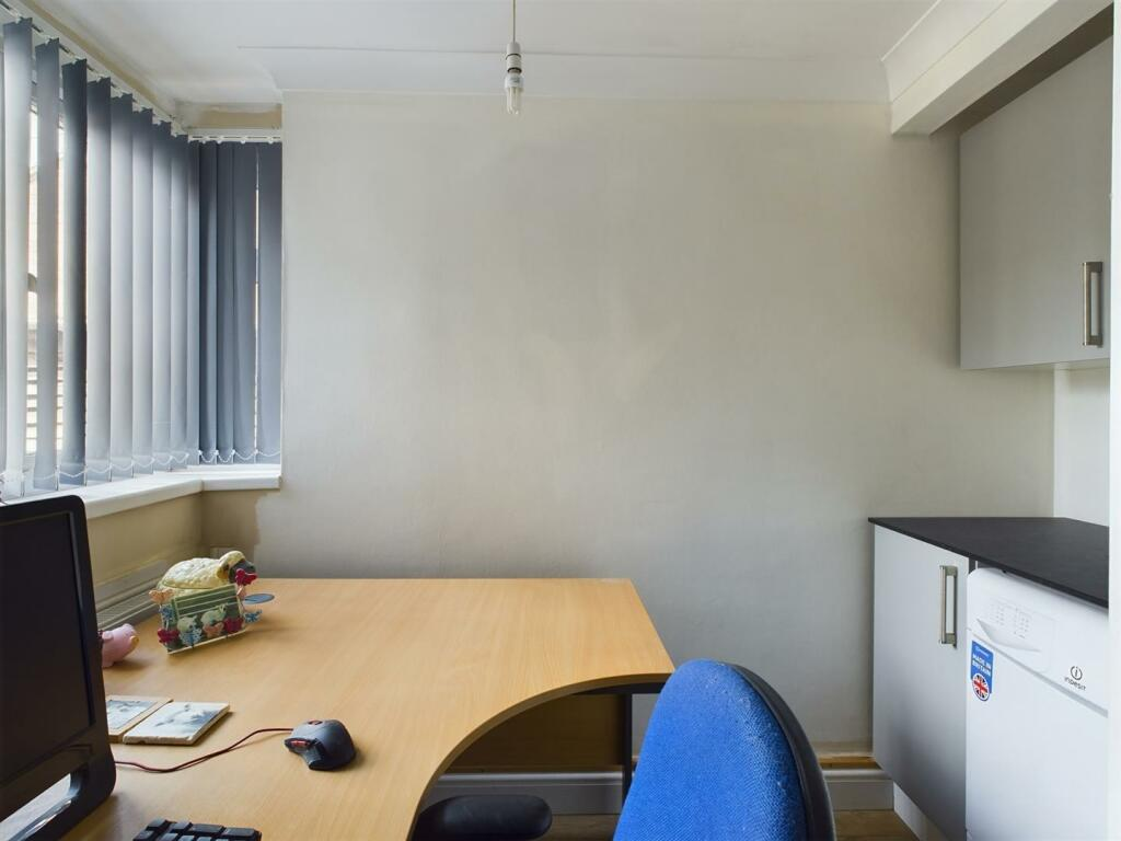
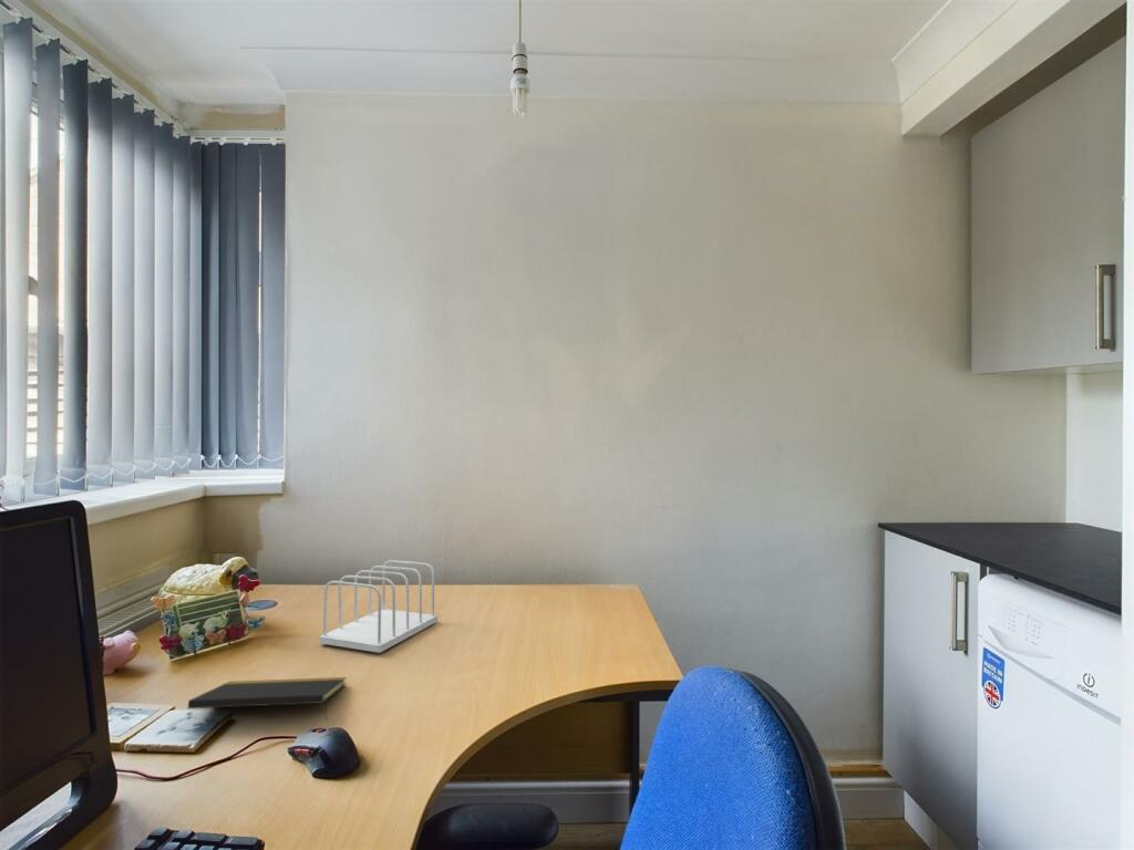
+ file sorter [318,559,439,654]
+ notepad [187,676,347,722]
